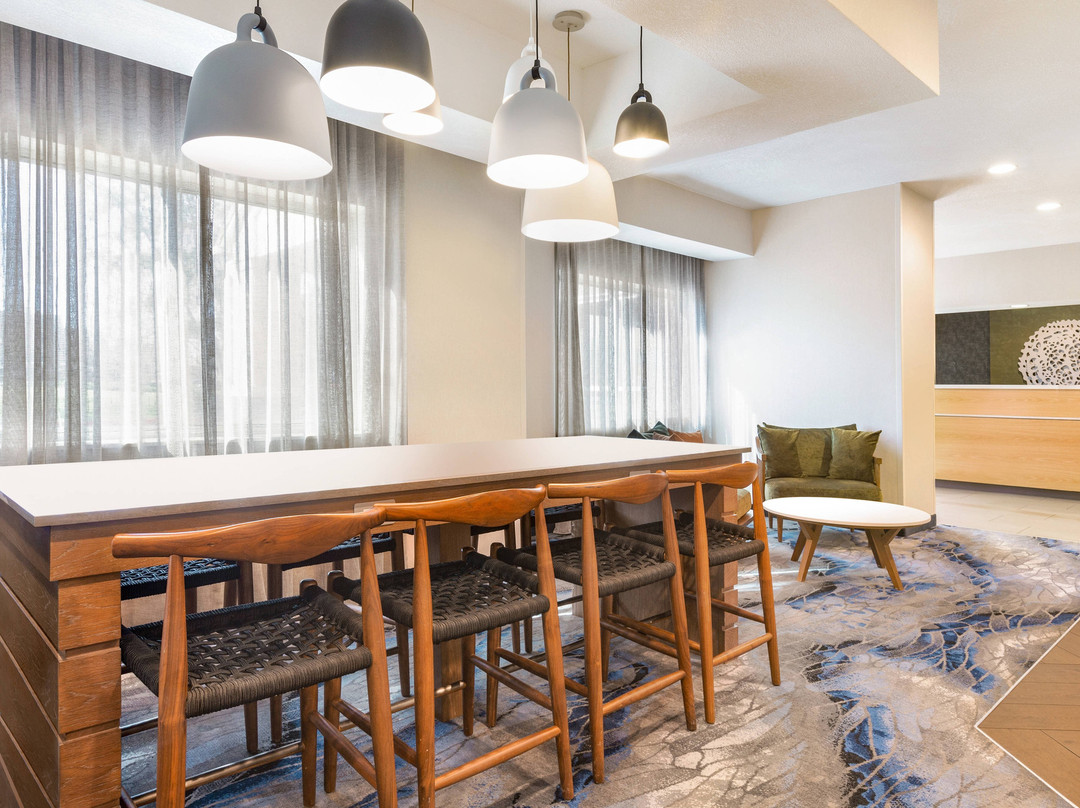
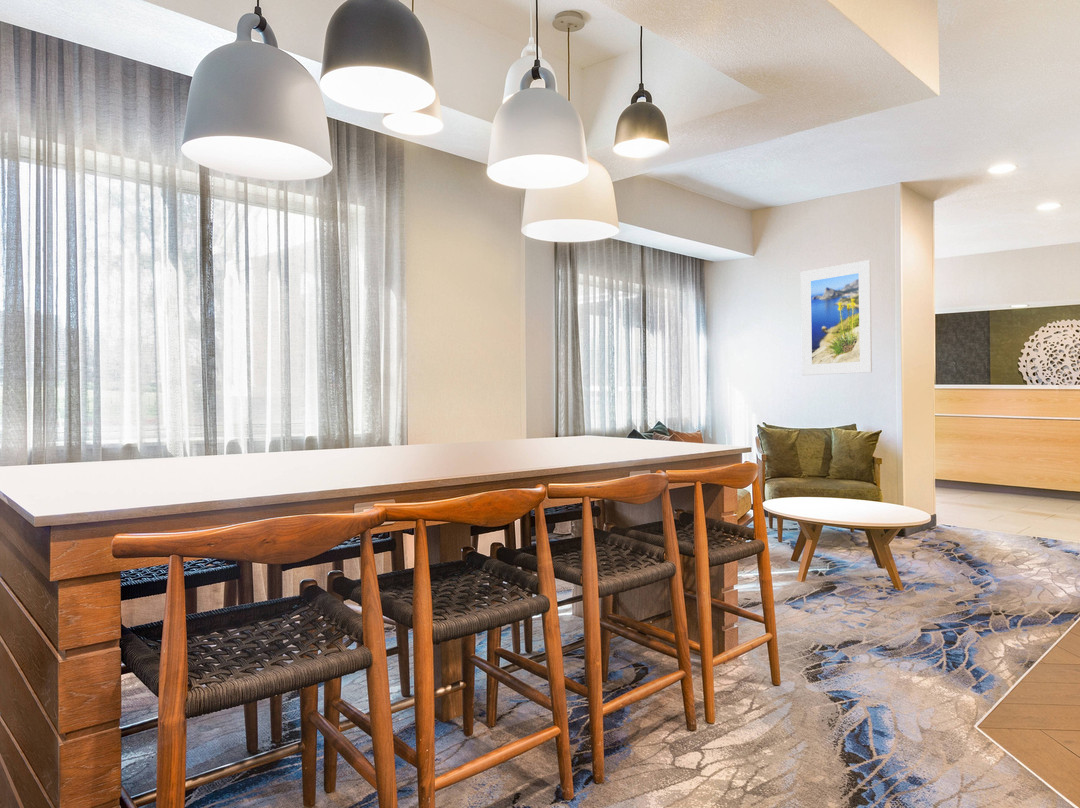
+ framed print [800,259,873,376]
